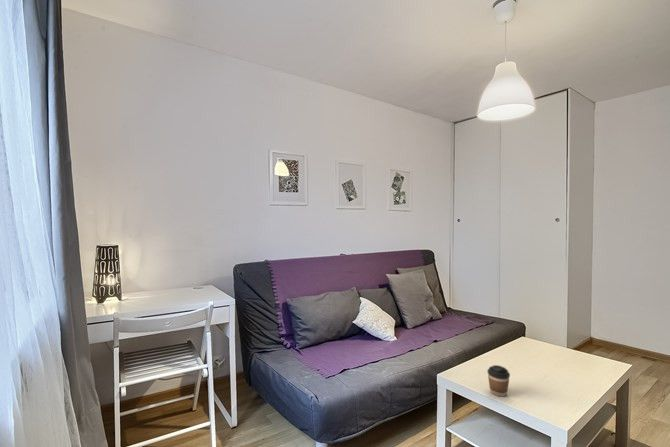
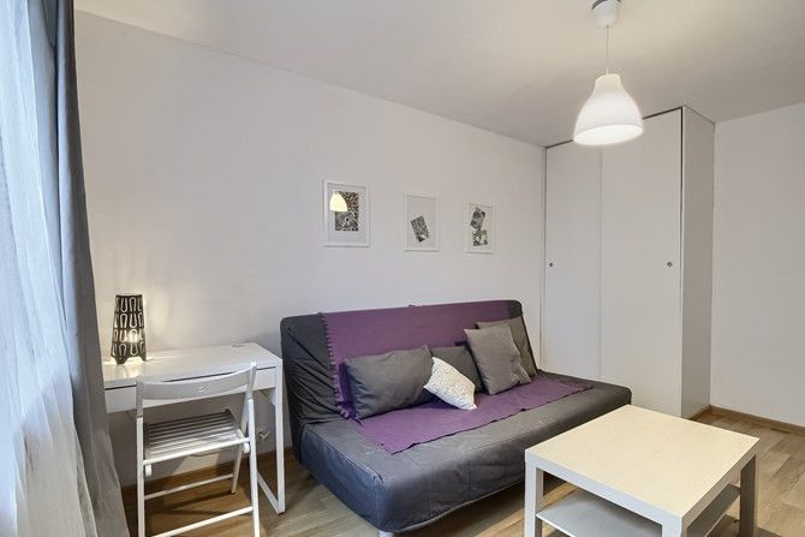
- coffee cup [486,364,511,398]
